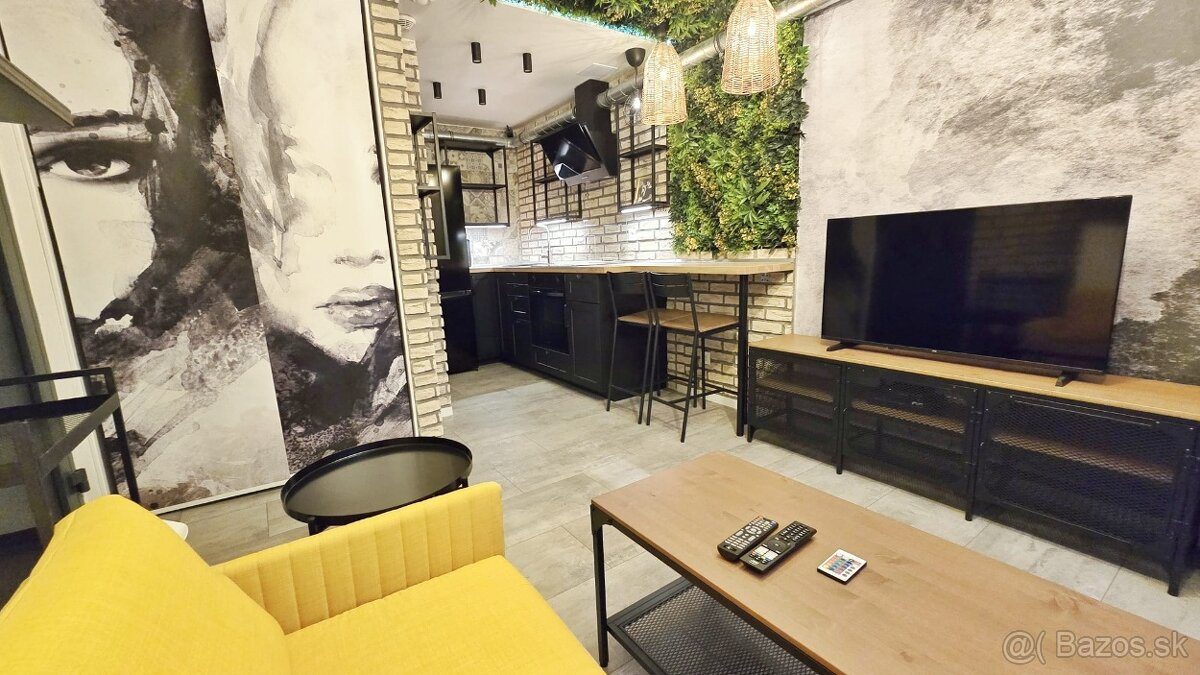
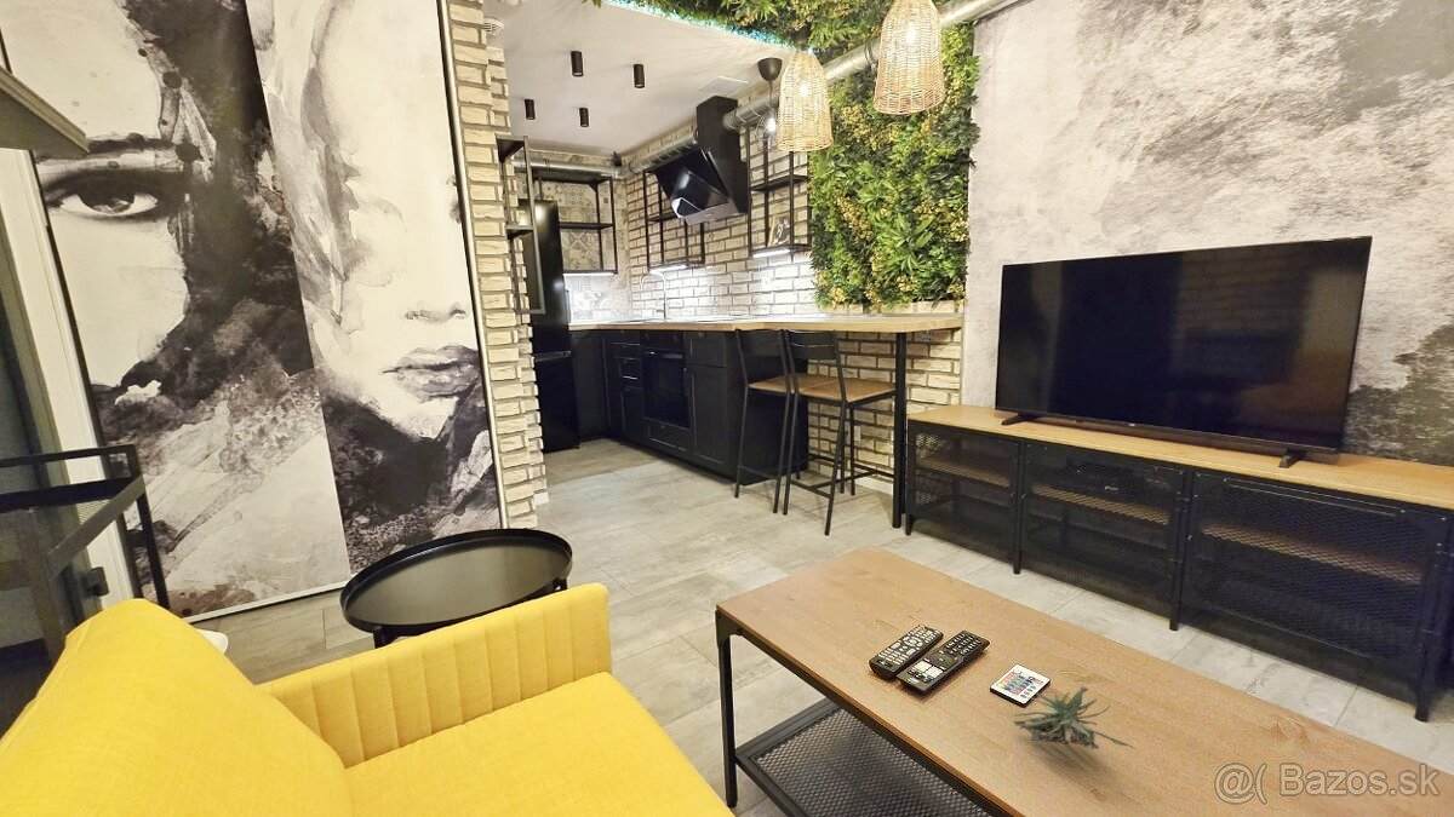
+ succulent plant [1008,681,1135,750]
